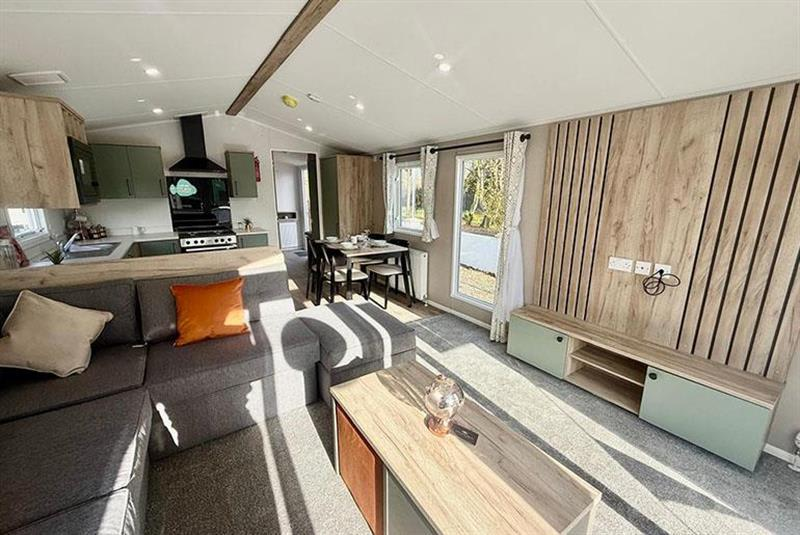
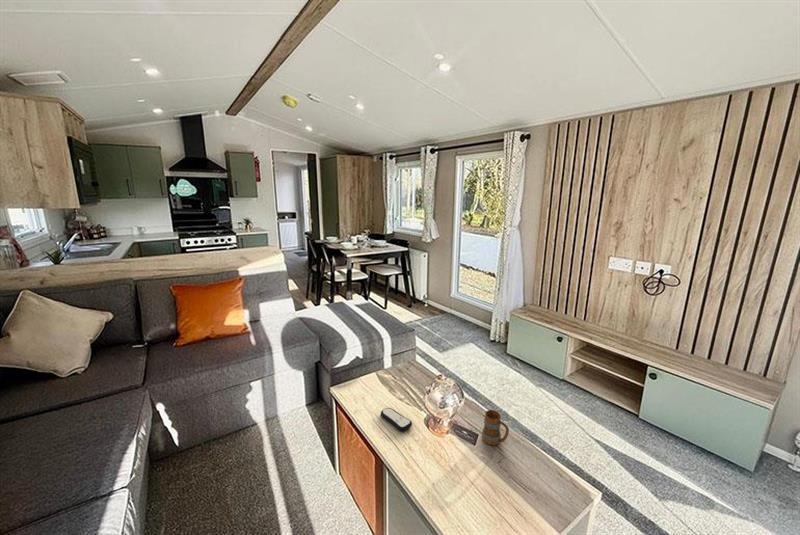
+ remote control [380,407,413,432]
+ mug [481,409,510,446]
